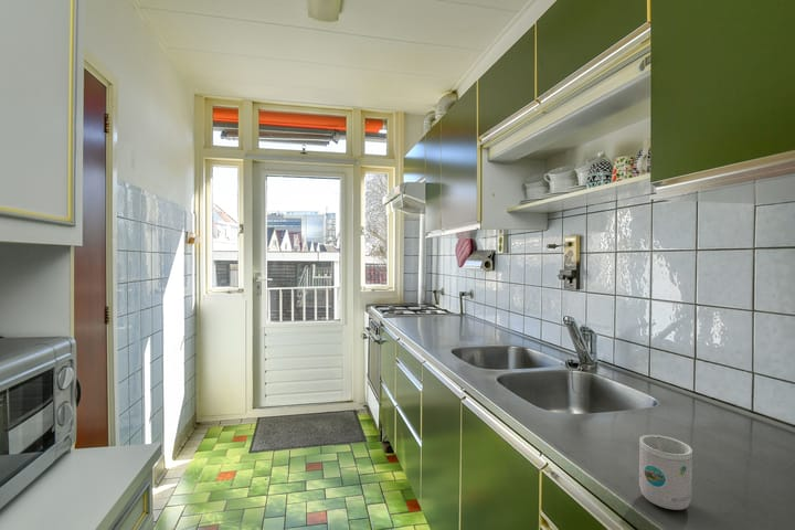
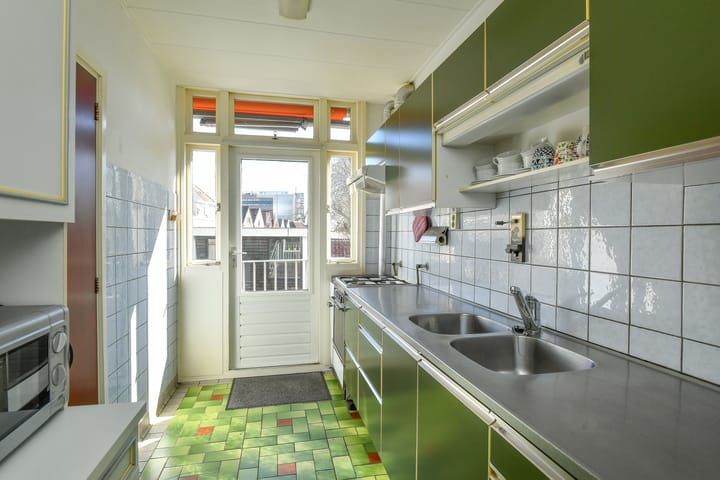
- mug [638,434,693,511]
